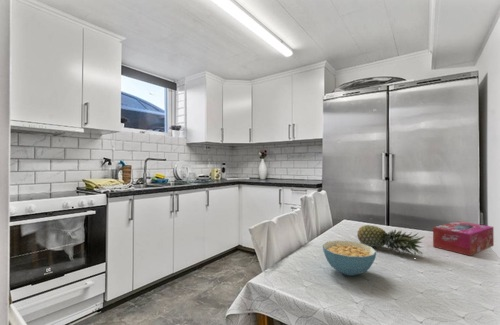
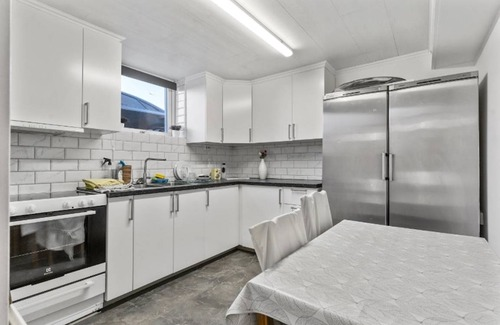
- cereal bowl [322,240,377,277]
- tissue box [432,220,495,257]
- fruit [356,224,425,257]
